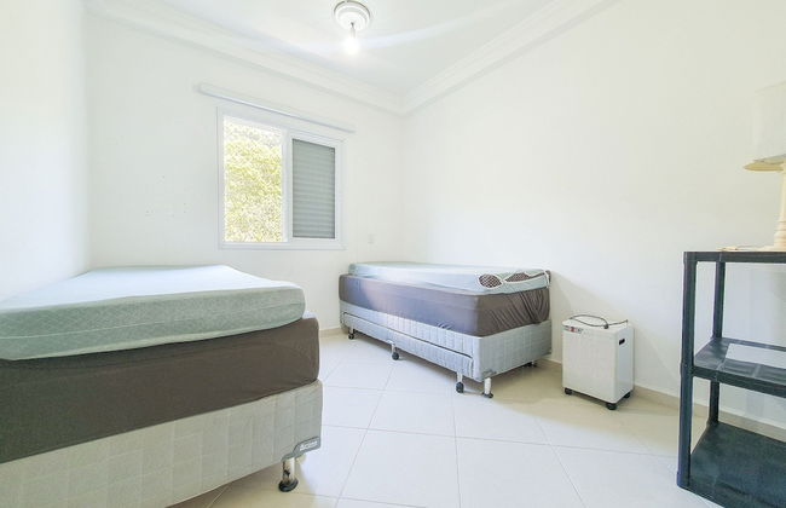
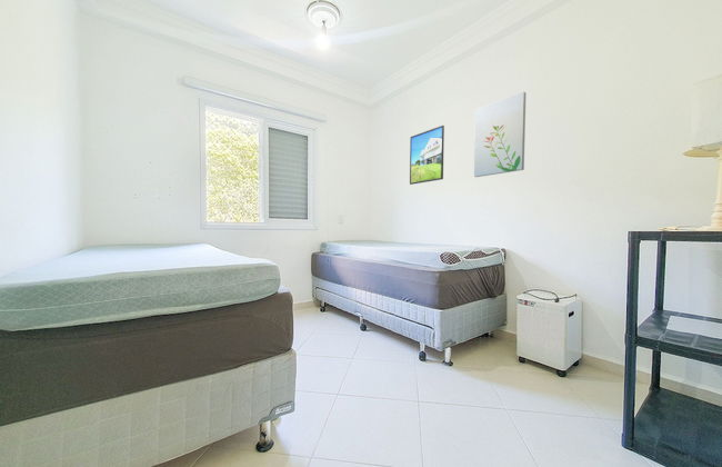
+ wall art [473,90,527,178]
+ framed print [409,125,445,186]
